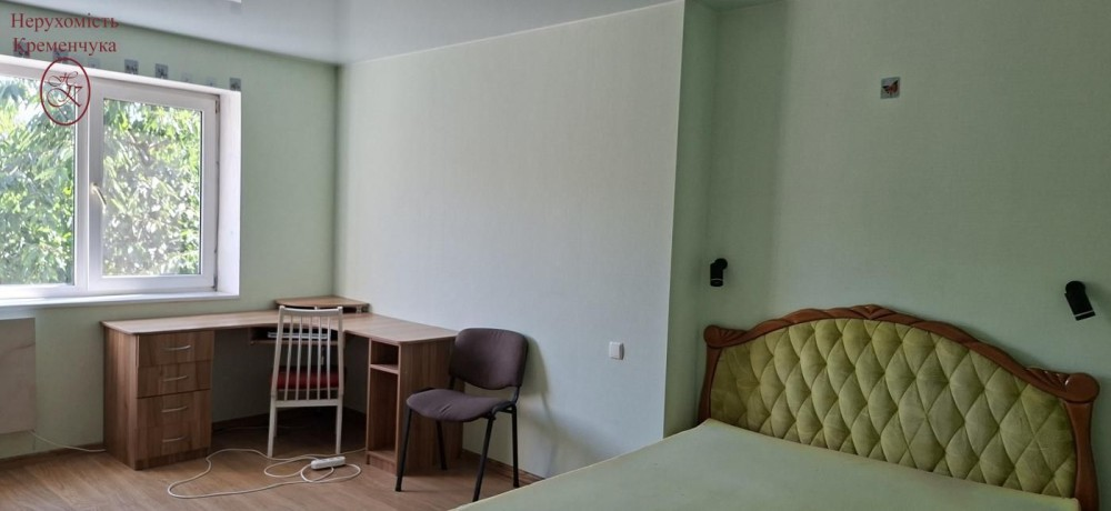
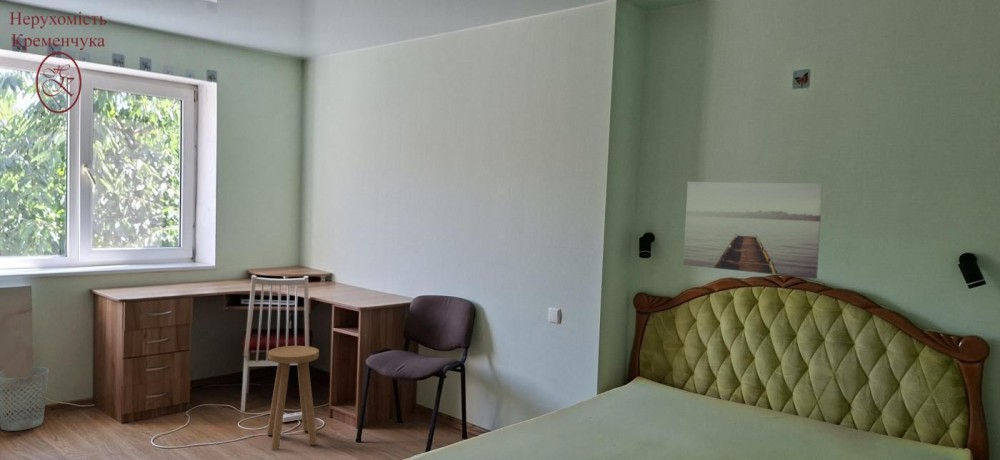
+ wastebasket [0,366,50,432]
+ stool [266,345,320,451]
+ wall art [682,181,824,280]
